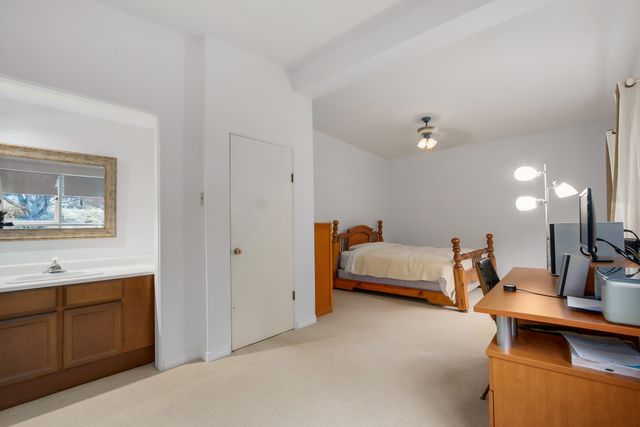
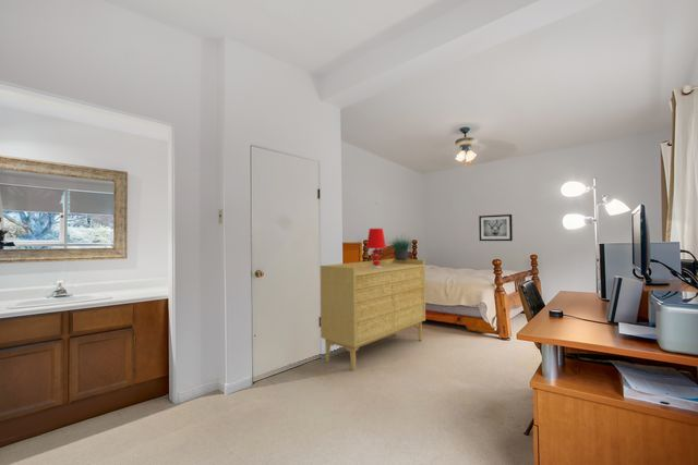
+ potted plant [387,231,414,260]
+ table lamp [365,228,387,268]
+ wall art [478,213,514,242]
+ sideboard [320,258,426,372]
